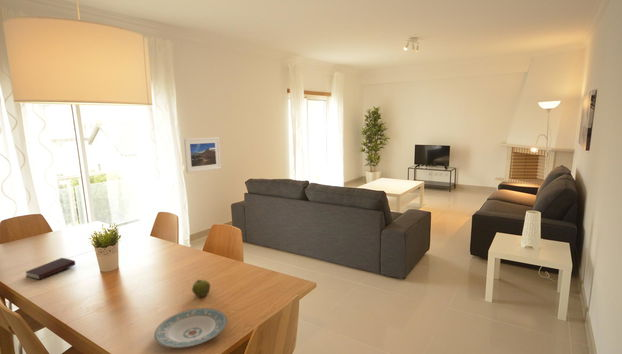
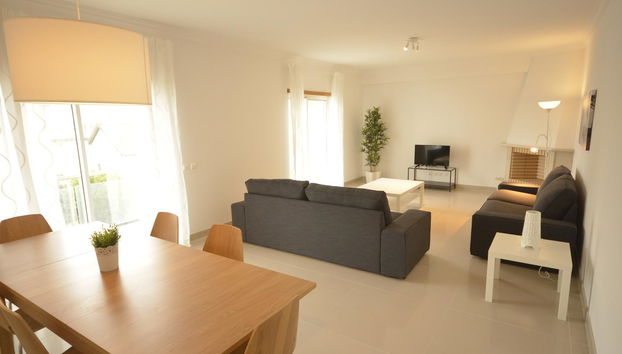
- plate [153,307,228,349]
- book [25,257,76,280]
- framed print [183,137,222,174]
- apple [191,279,211,298]
